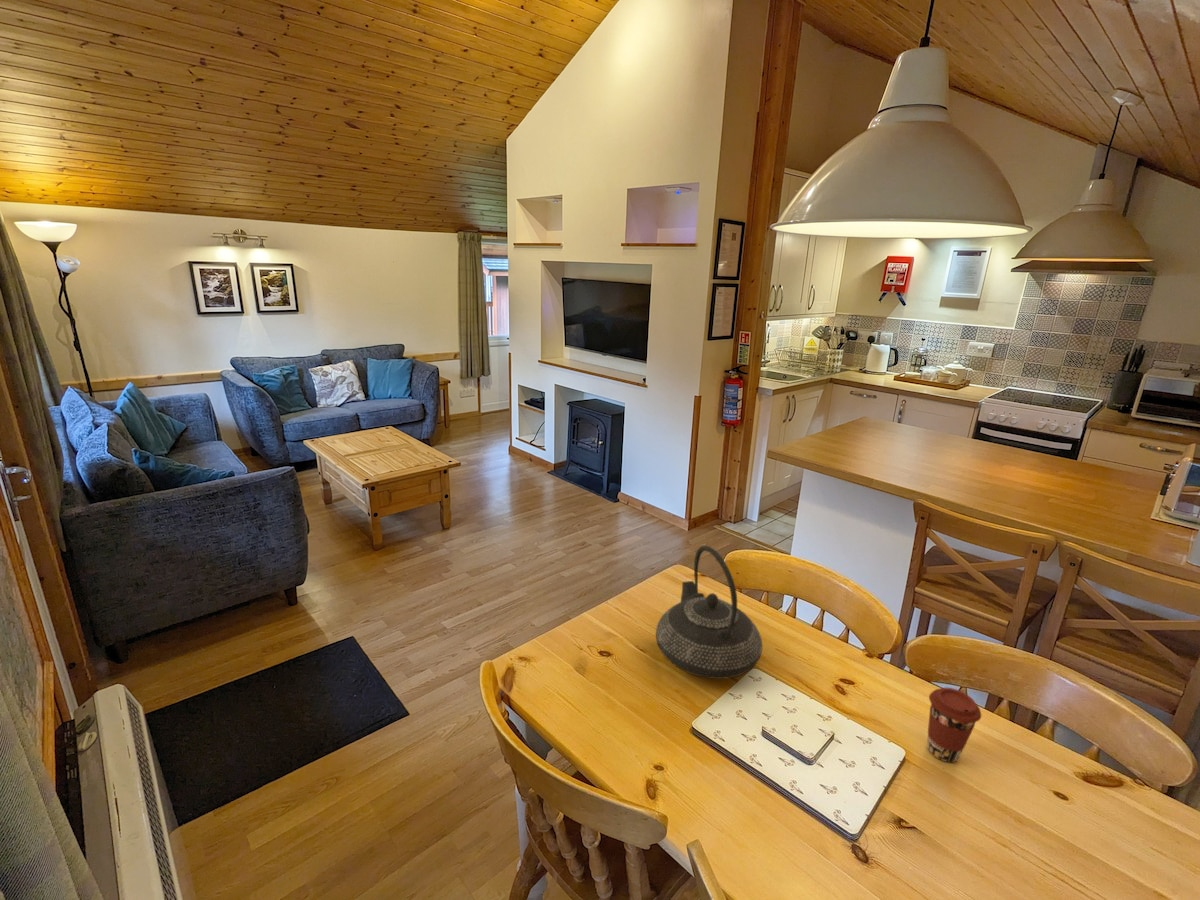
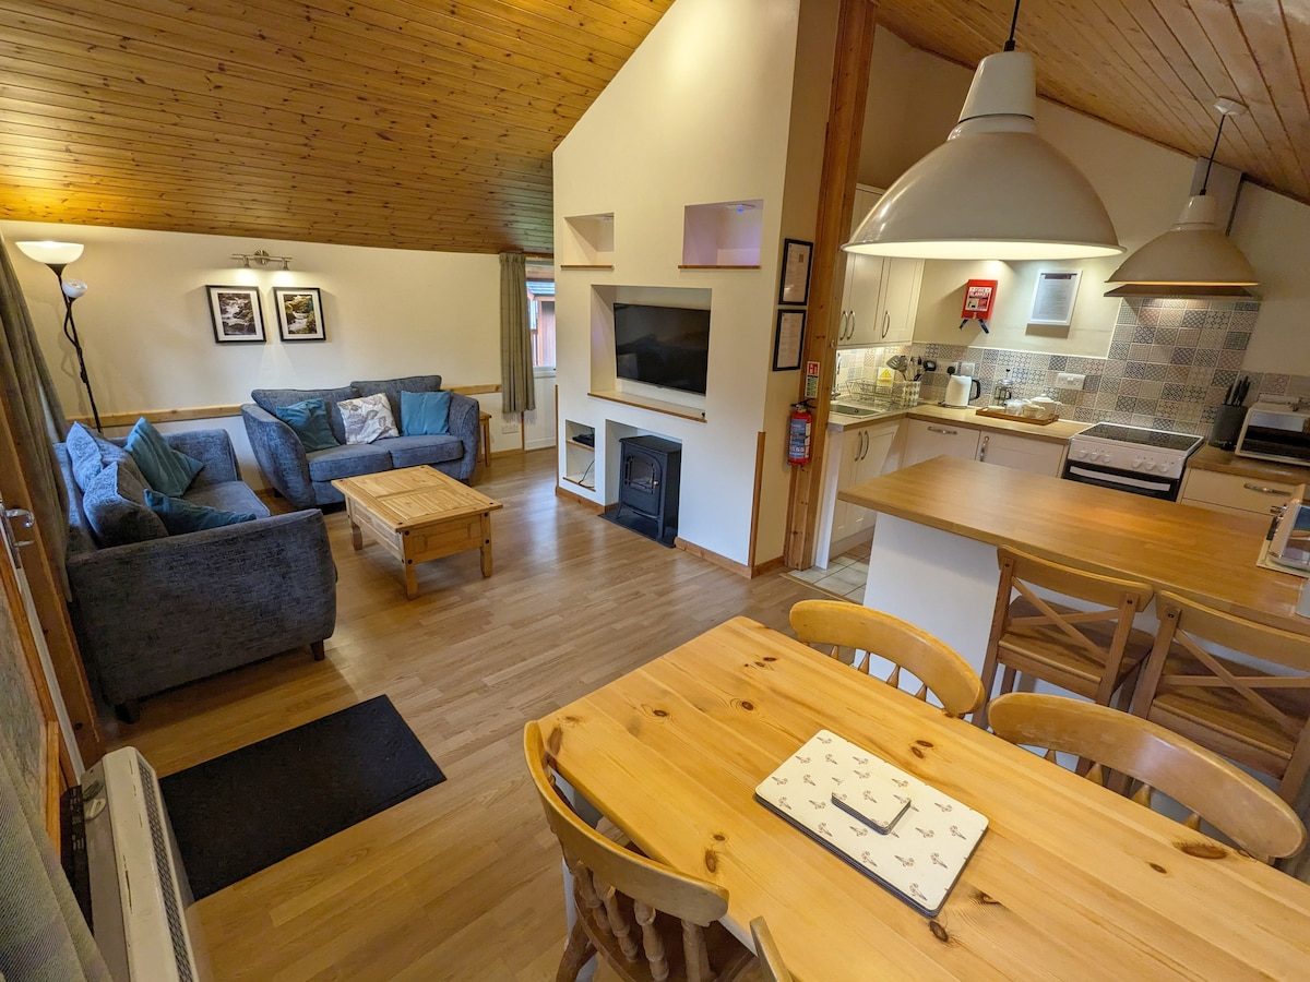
- coffee cup [926,687,982,763]
- teapot [655,545,763,680]
